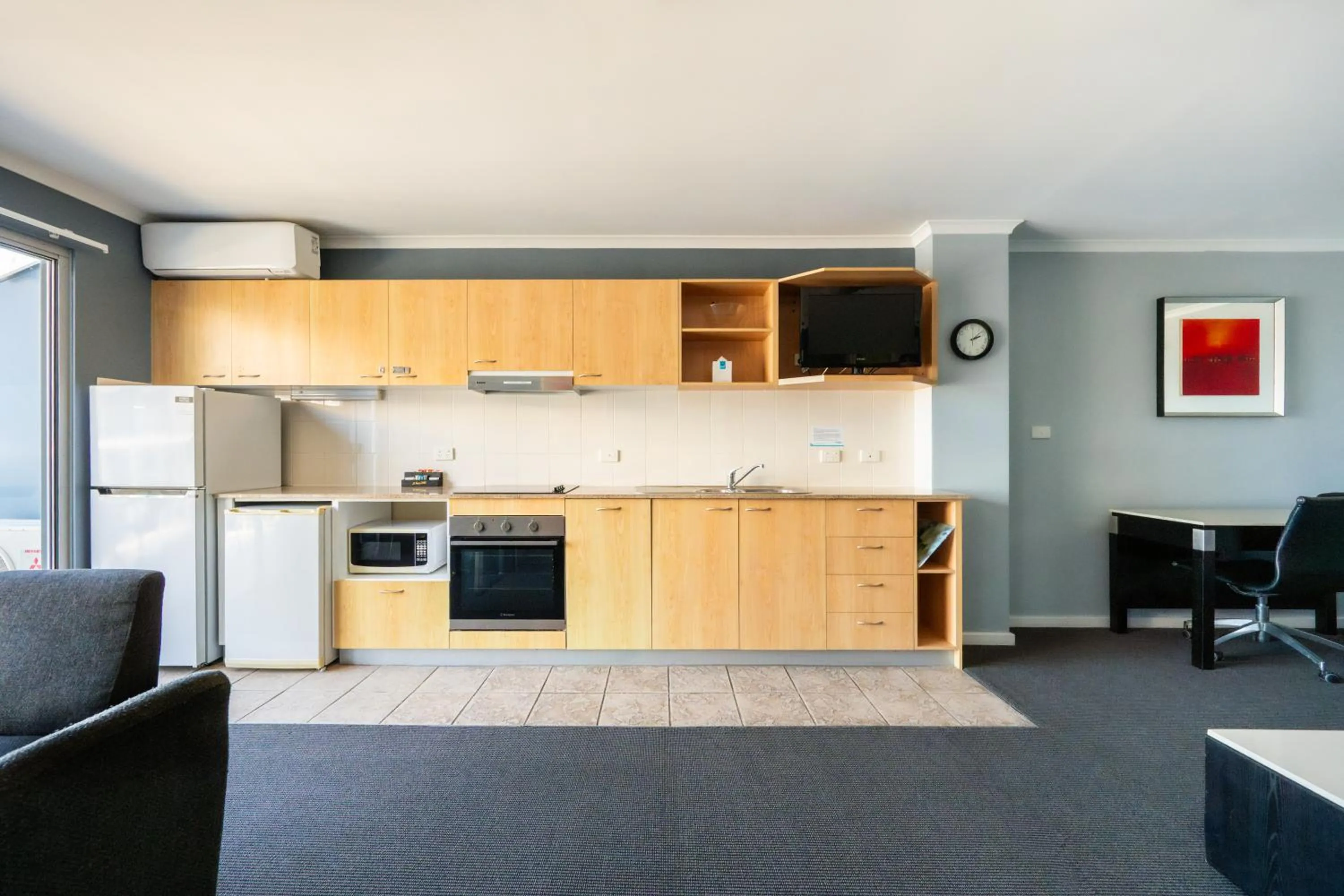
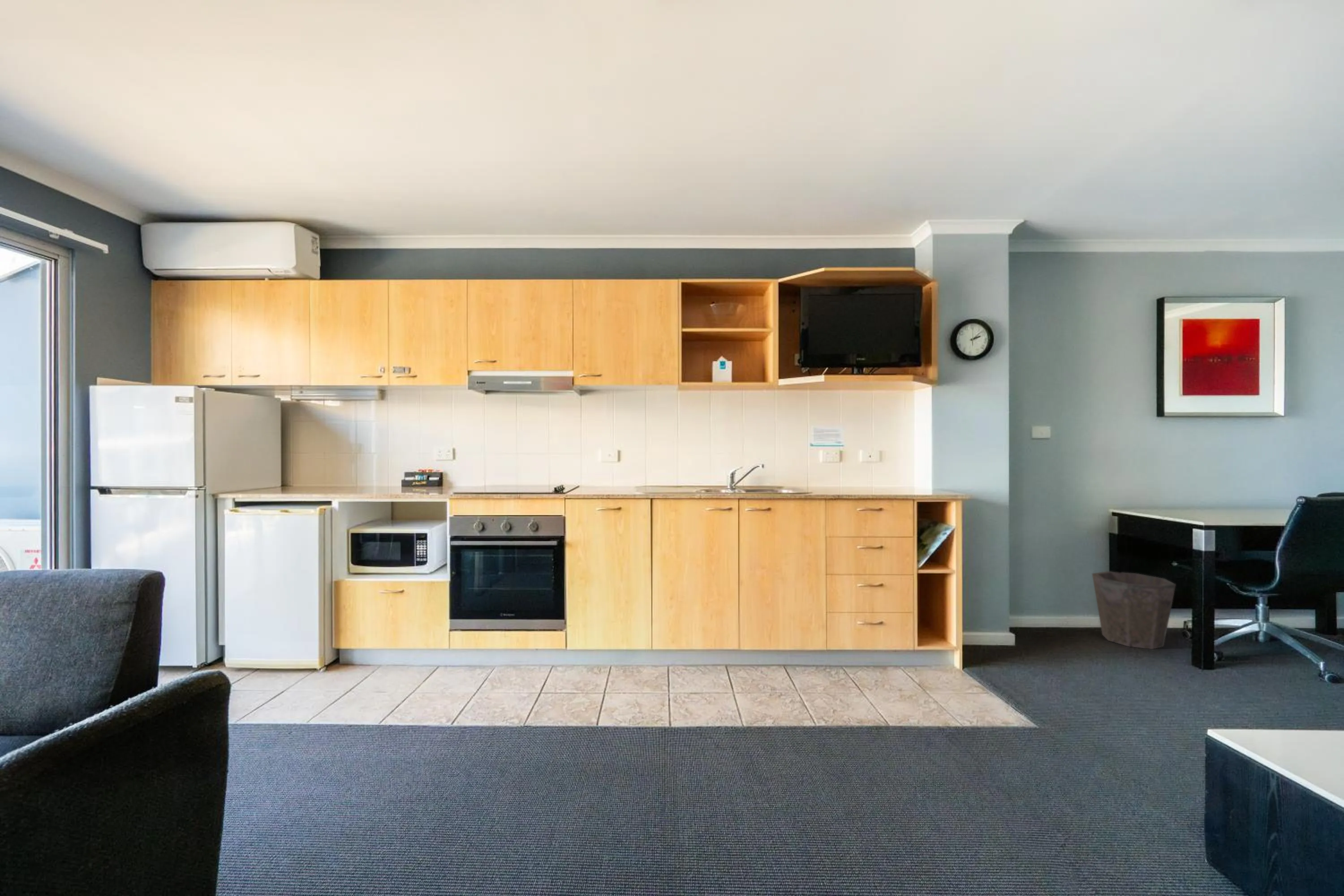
+ waste bin [1091,571,1176,650]
